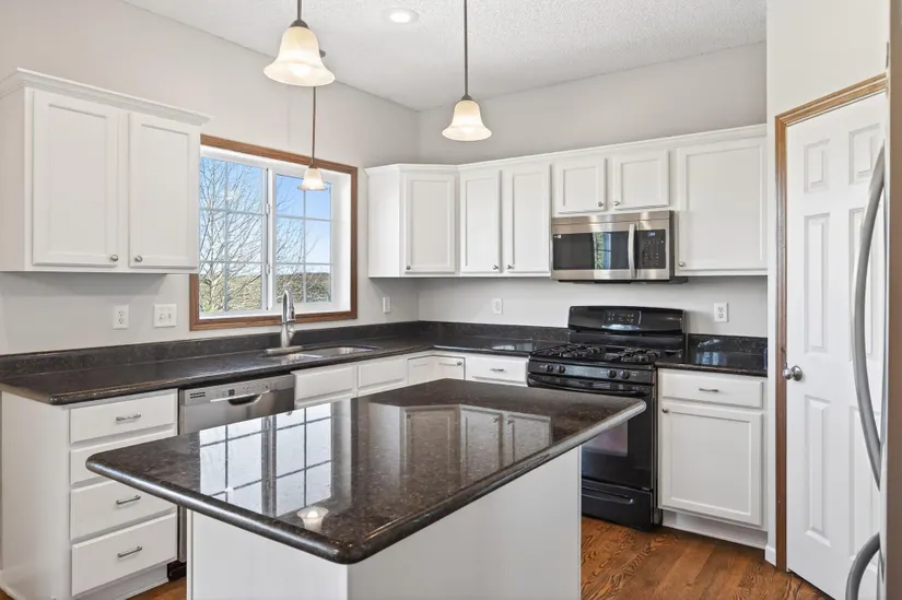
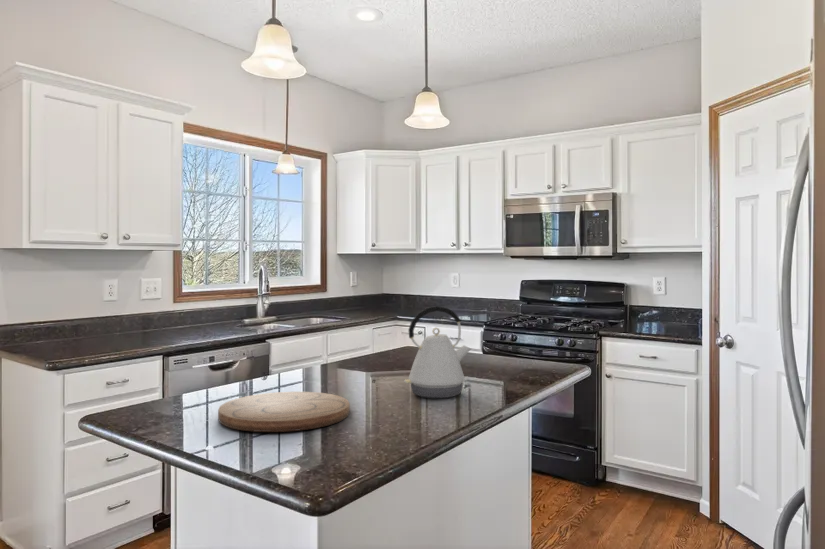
+ cutting board [217,391,351,433]
+ kettle [403,305,472,399]
